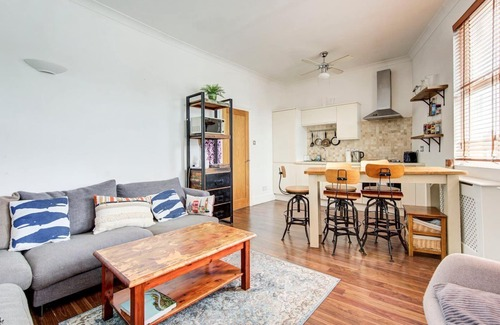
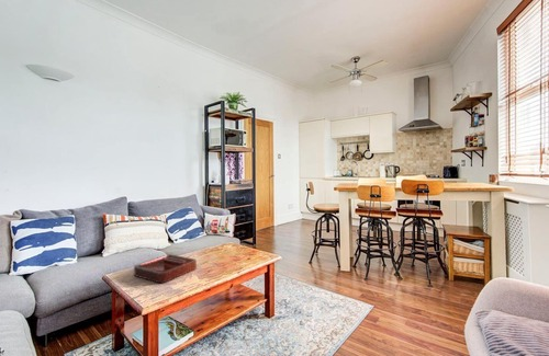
+ decorative tray [133,253,198,284]
